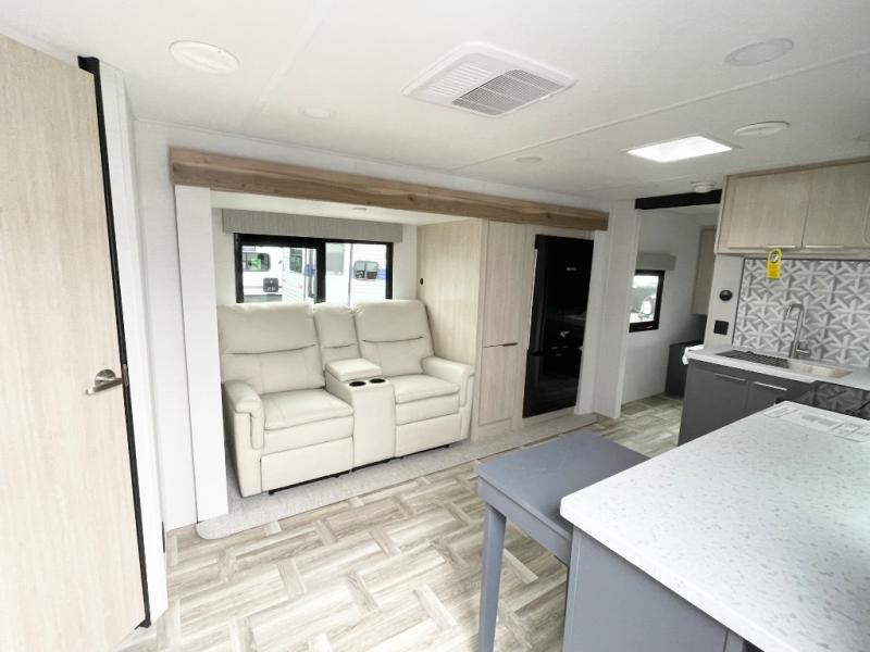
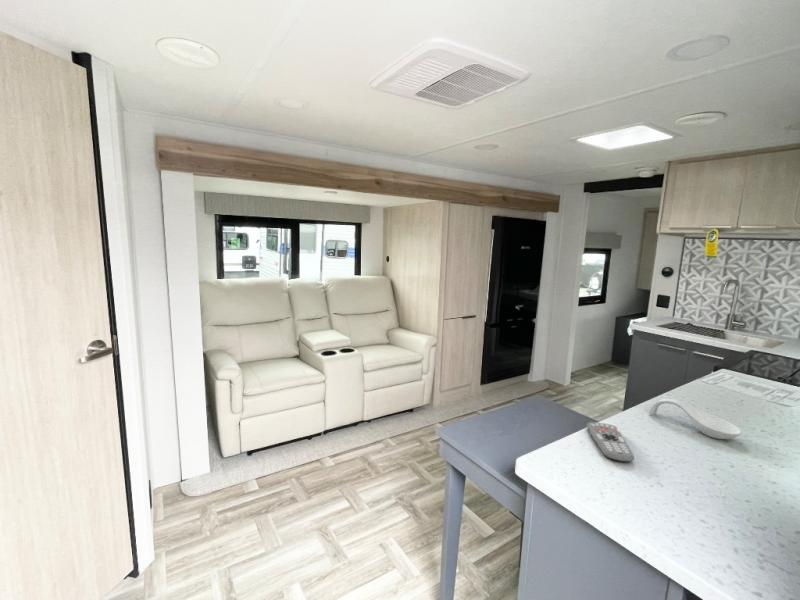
+ remote control [586,421,635,463]
+ spoon rest [648,398,743,440]
